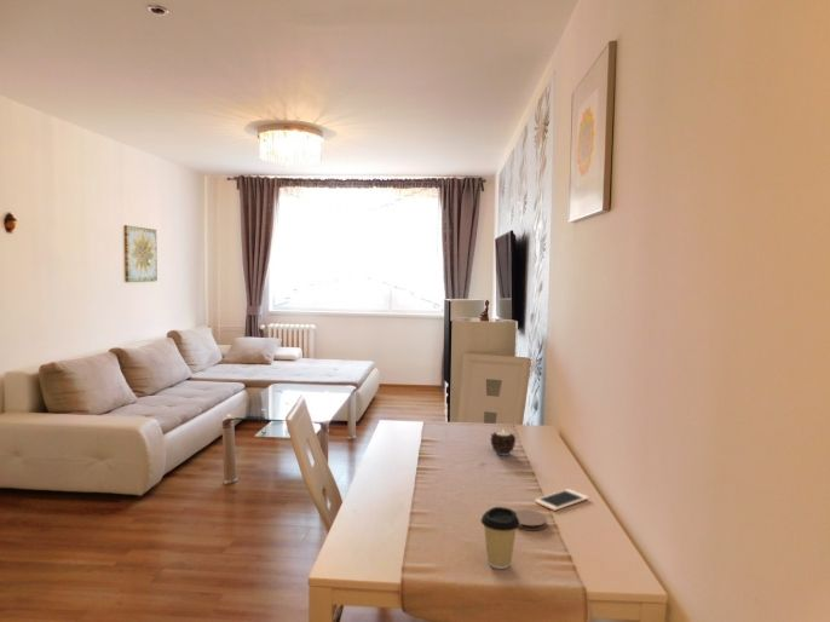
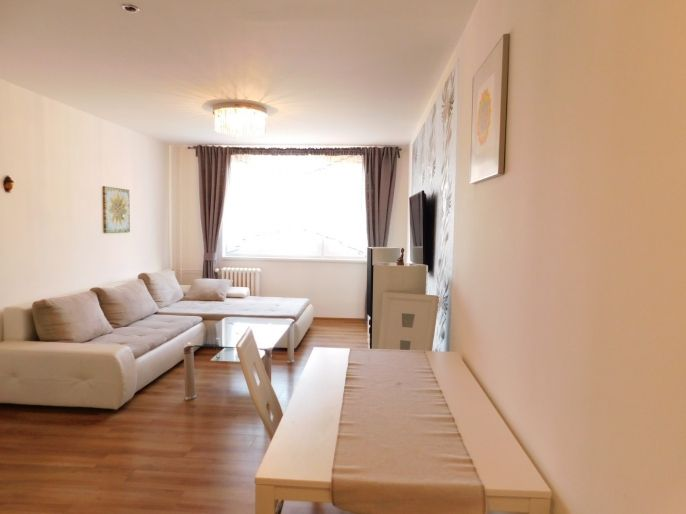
- coaster [514,508,548,531]
- cell phone [534,488,590,512]
- candle [489,430,517,456]
- coffee cup [480,506,520,570]
